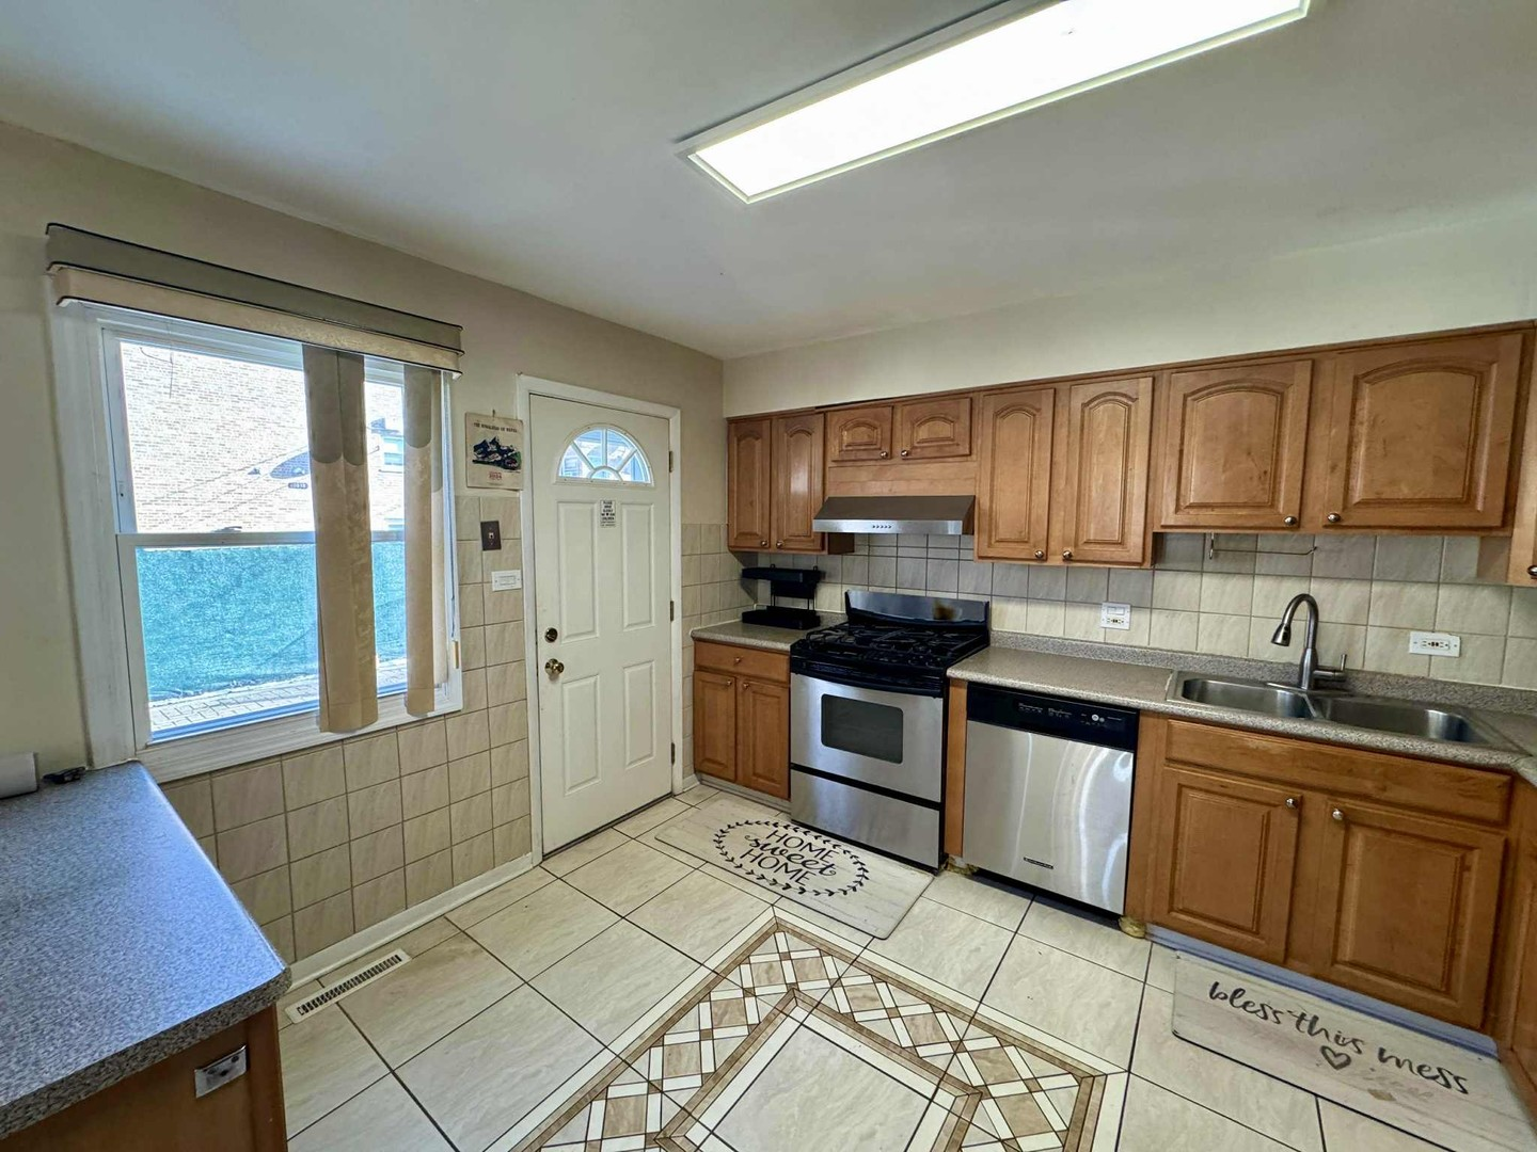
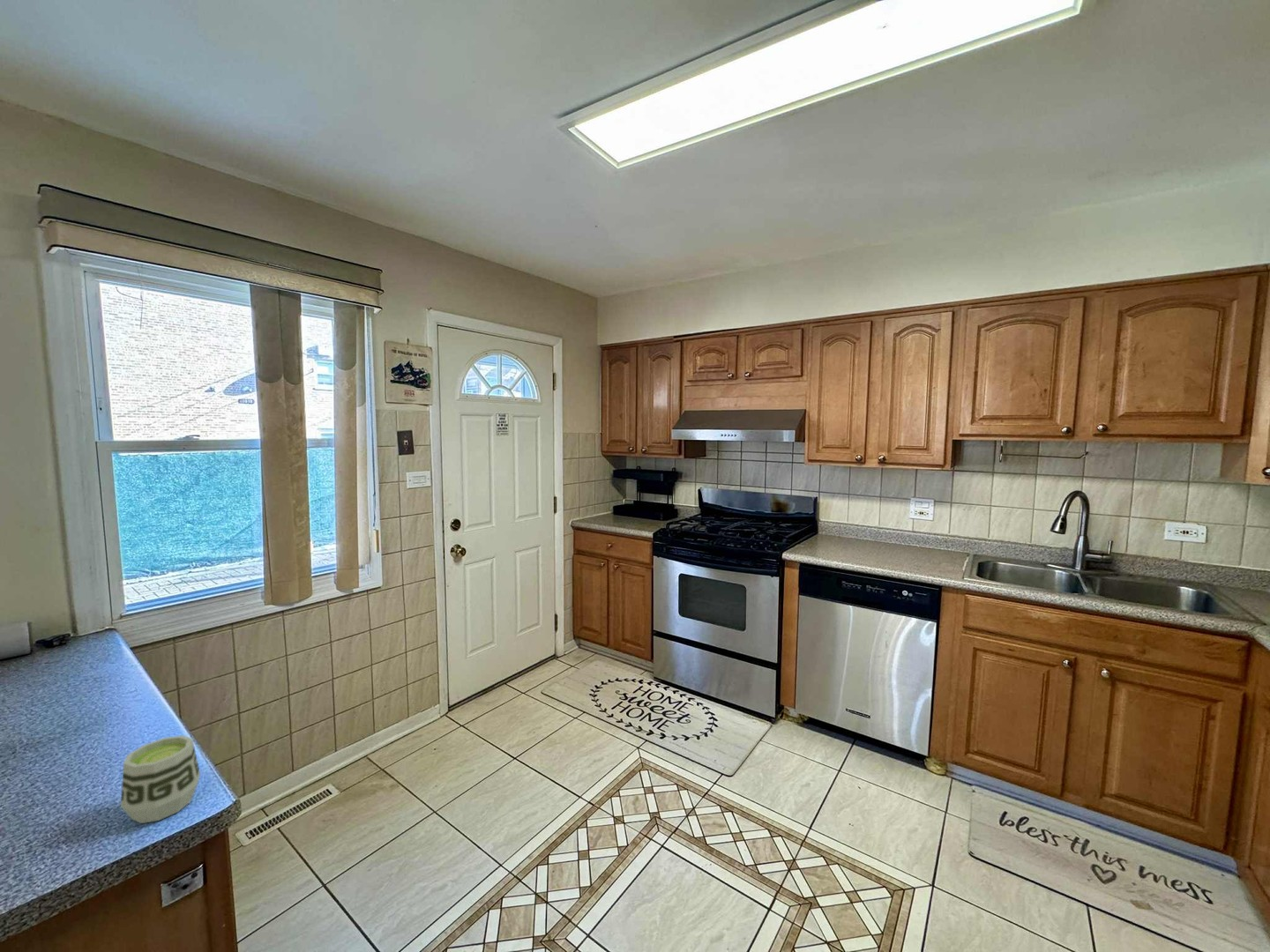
+ cup [120,734,201,824]
